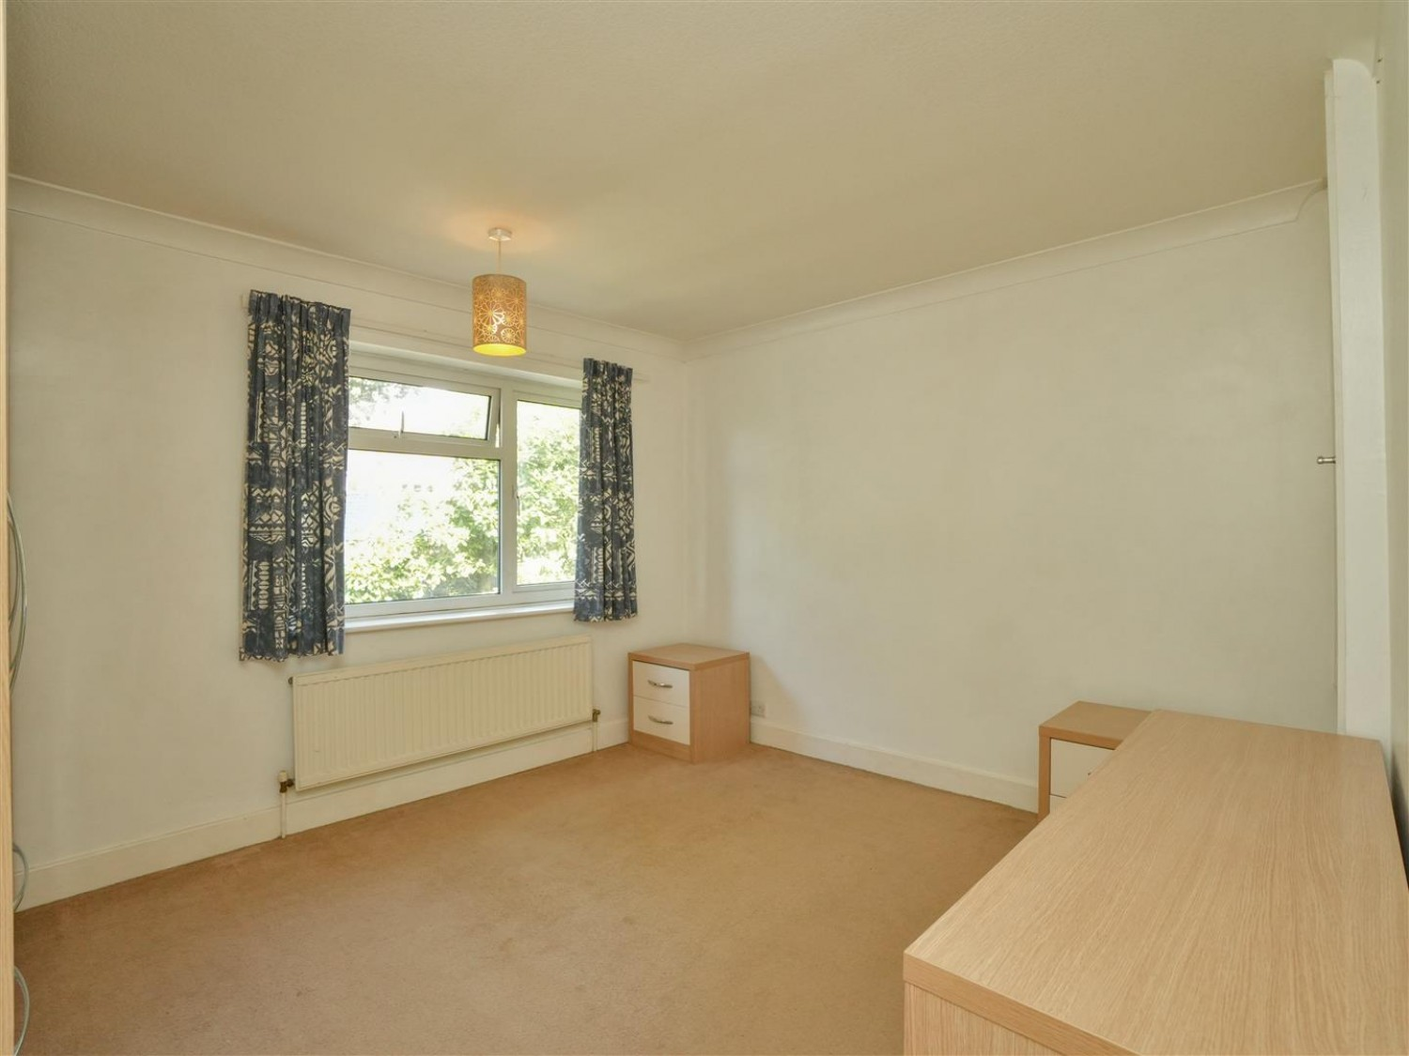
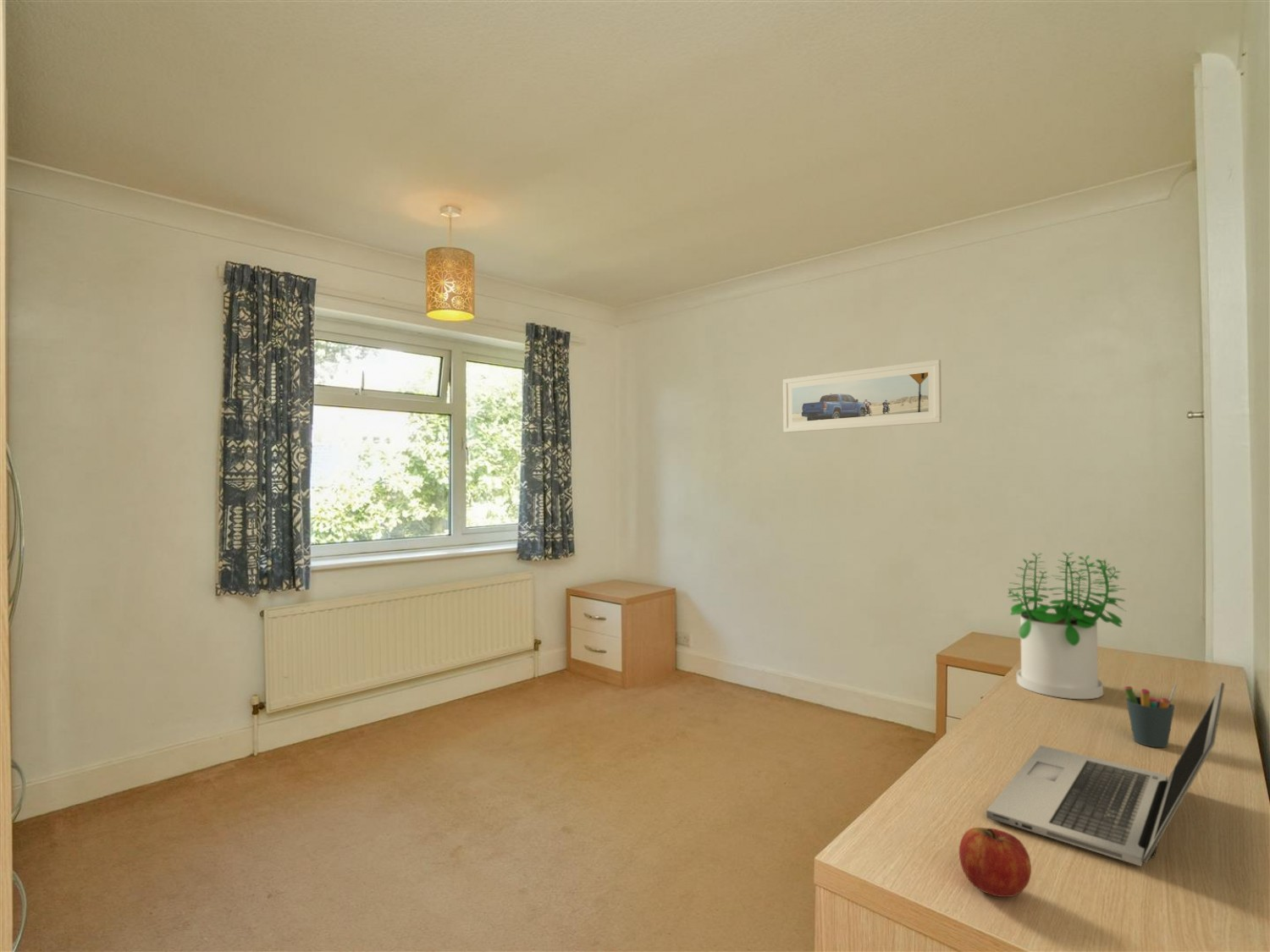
+ pen holder [1124,683,1178,748]
+ potted plant [1007,552,1128,700]
+ laptop [986,682,1225,867]
+ fruit [958,827,1032,898]
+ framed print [782,359,942,433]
